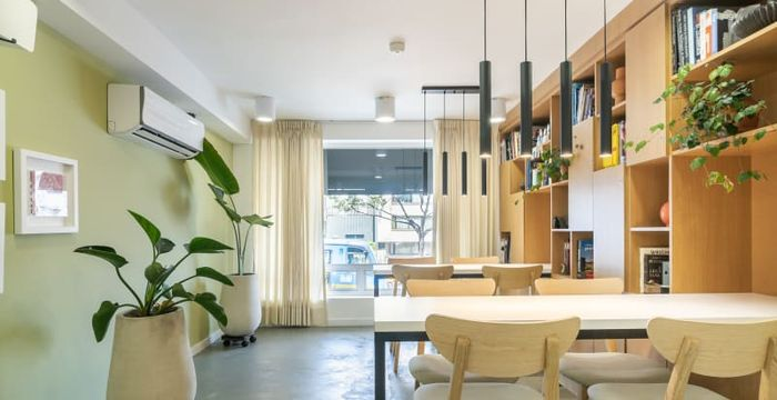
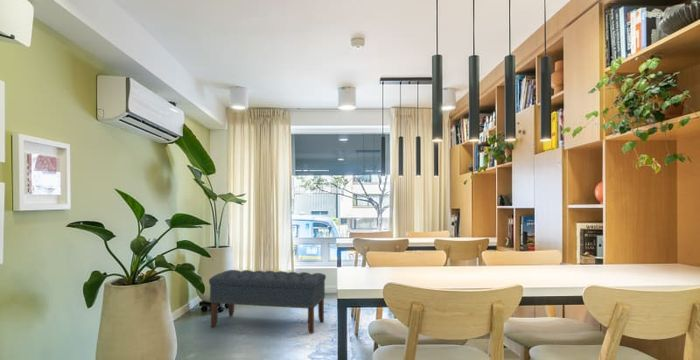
+ bench [208,269,327,335]
